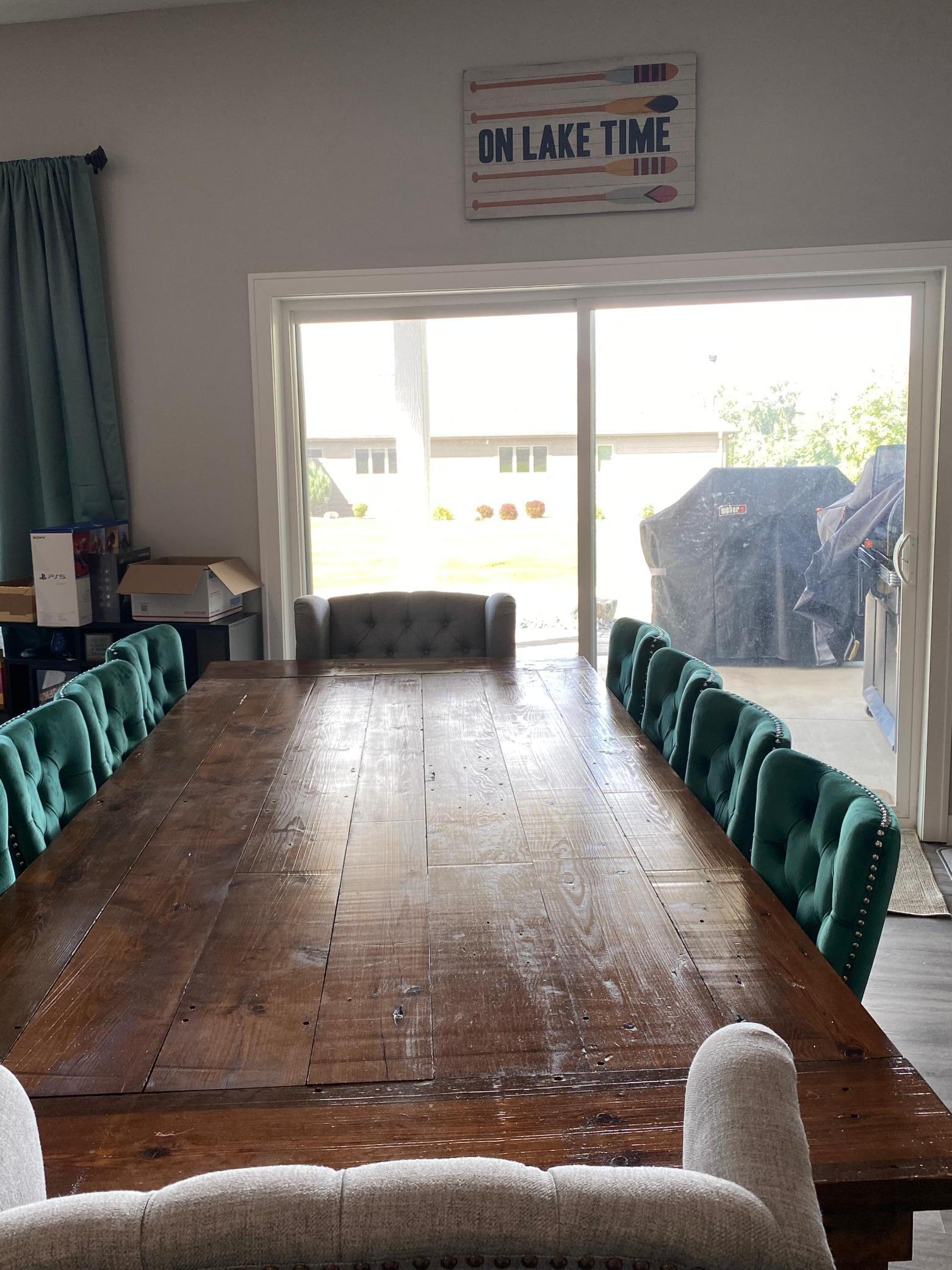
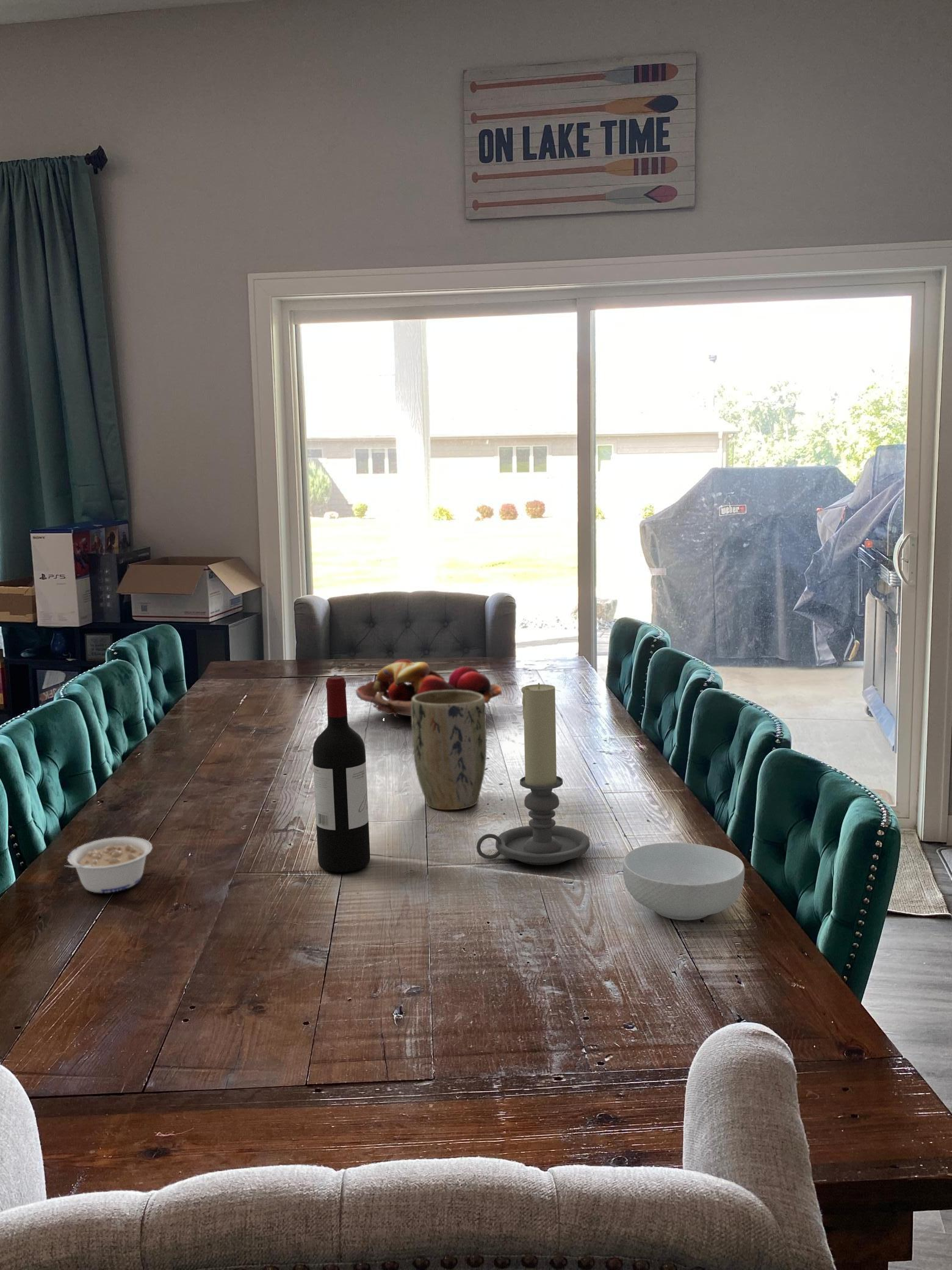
+ fruit basket [355,659,502,722]
+ cereal bowl [622,842,745,921]
+ wine bottle [312,676,371,873]
+ legume [64,836,153,893]
+ candle holder [476,683,590,866]
+ plant pot [411,690,487,811]
